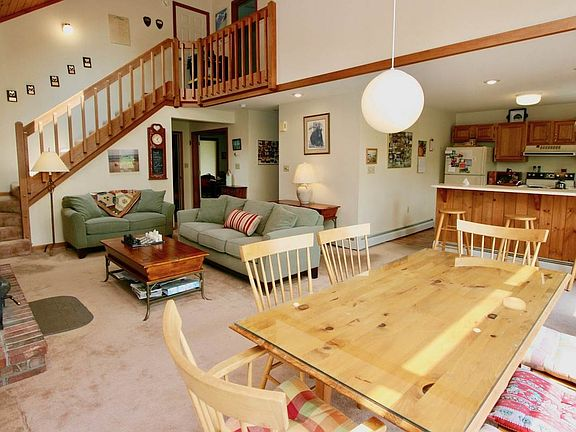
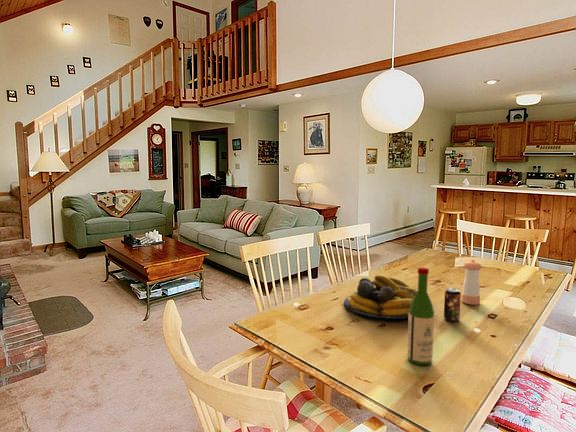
+ fruit bowl [343,274,418,320]
+ beverage can [443,287,462,323]
+ wine bottle [406,266,435,366]
+ pepper shaker [461,259,482,306]
